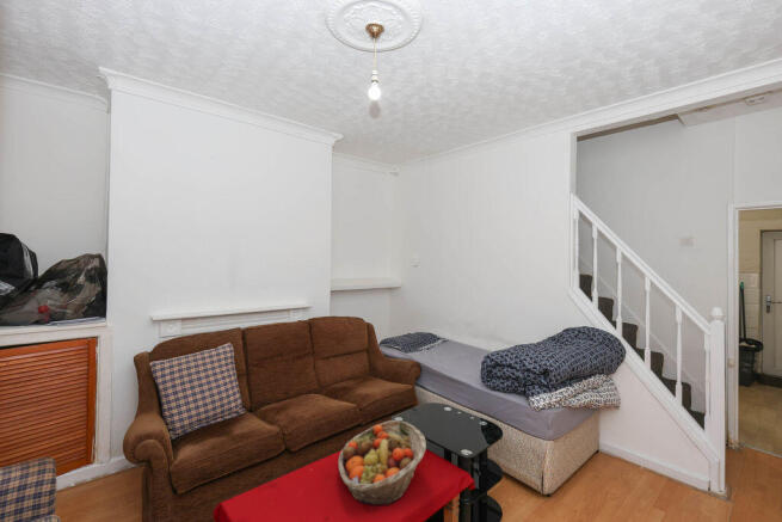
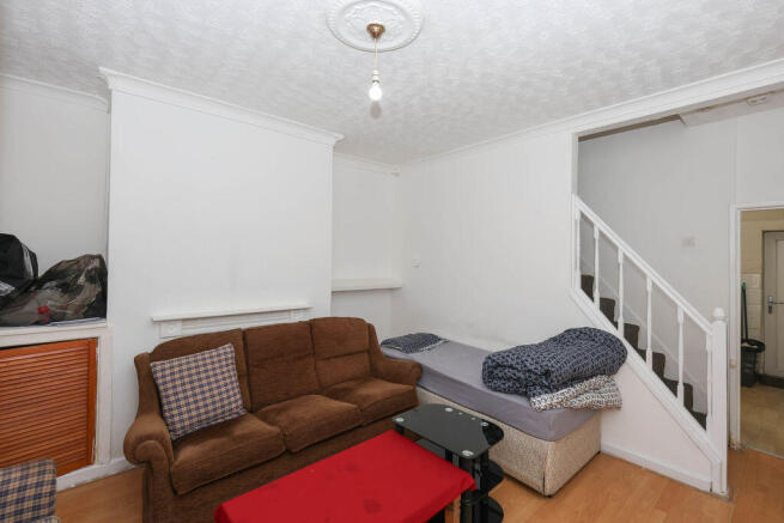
- fruit basket [337,419,427,506]
